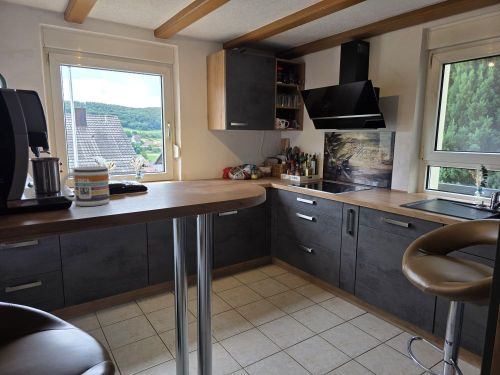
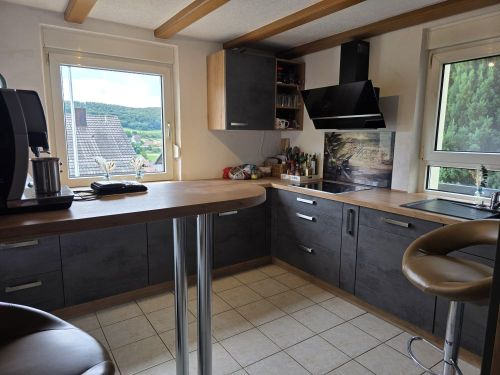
- mug [60,165,110,207]
